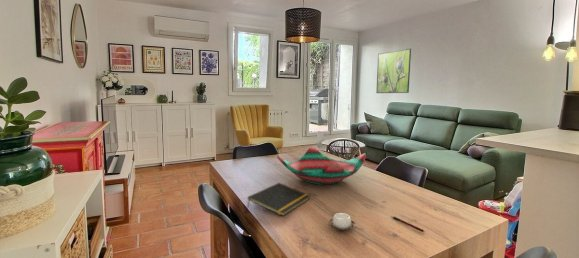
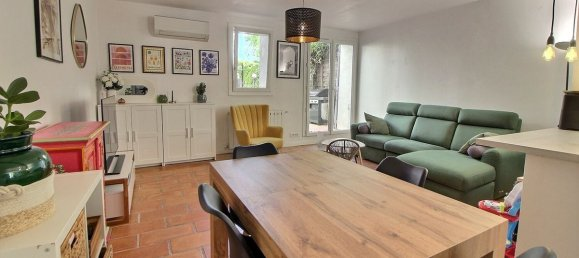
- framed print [375,48,412,94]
- cup [327,212,358,232]
- notepad [246,182,311,217]
- pen [390,215,426,233]
- decorative bowl [276,146,367,186]
